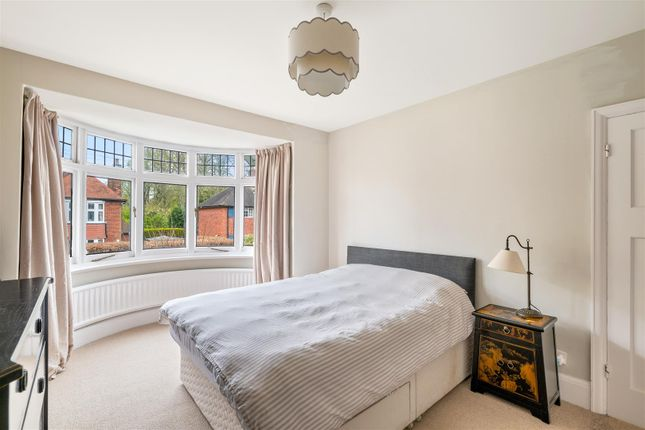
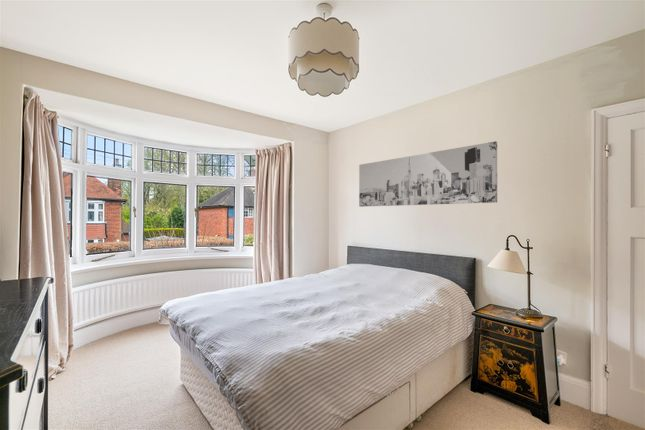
+ wall art [358,140,498,208]
